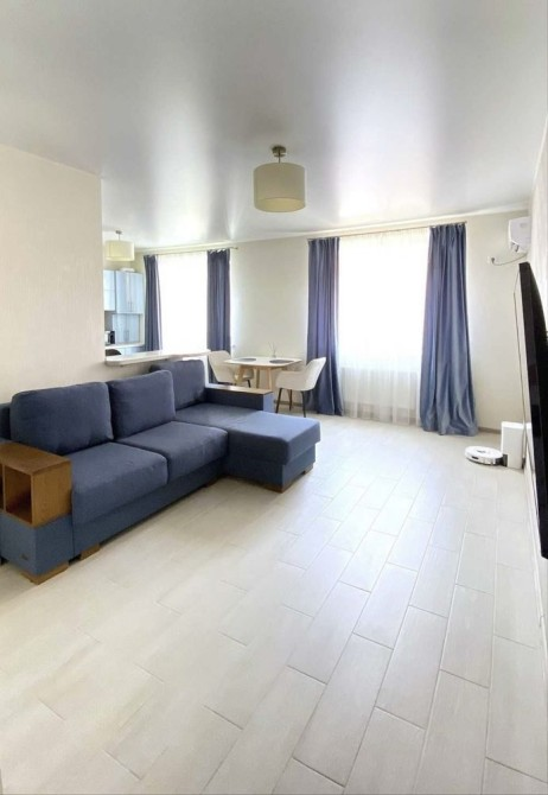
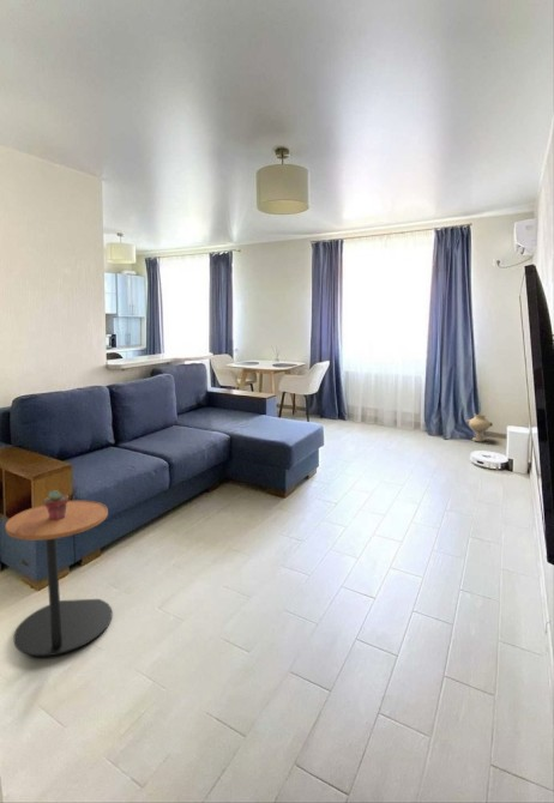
+ potted succulent [43,489,70,520]
+ vase [465,412,494,442]
+ side table [4,499,114,658]
